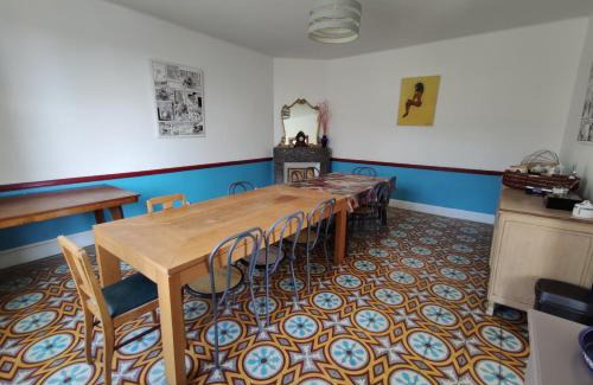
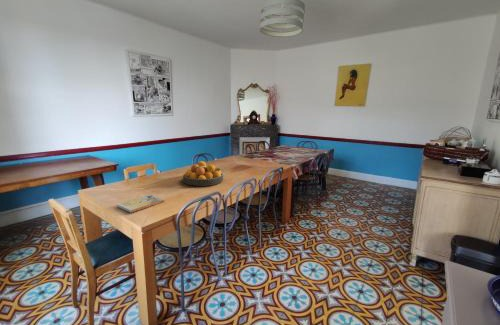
+ fruit bowl [182,160,225,187]
+ book [116,194,166,214]
